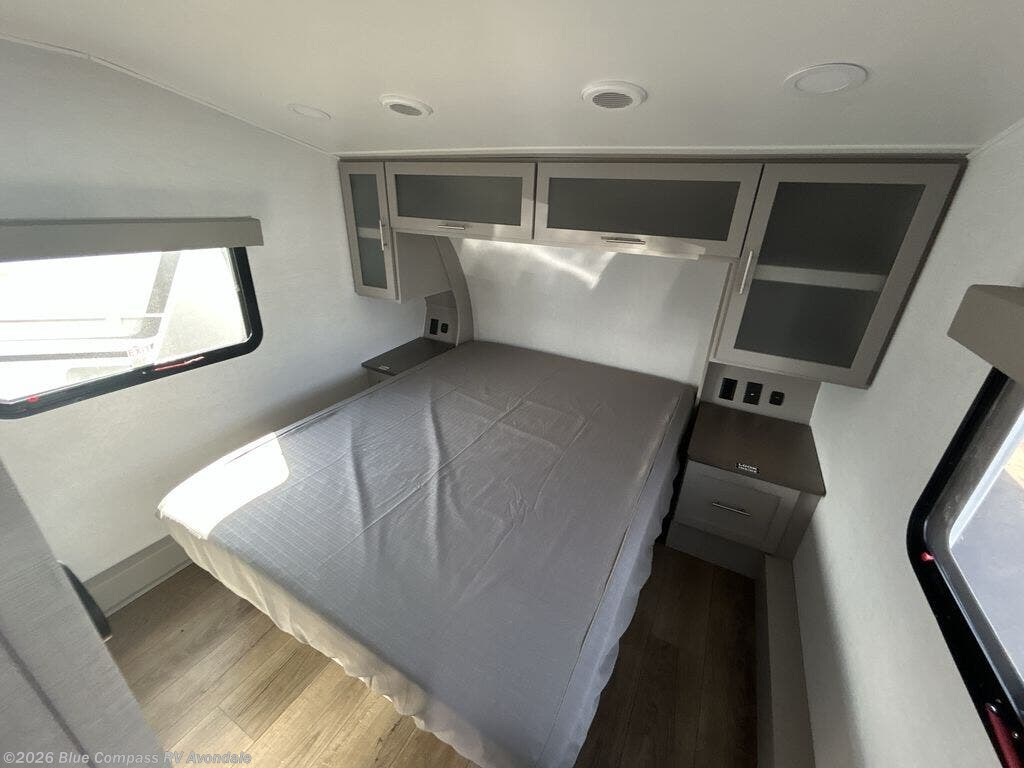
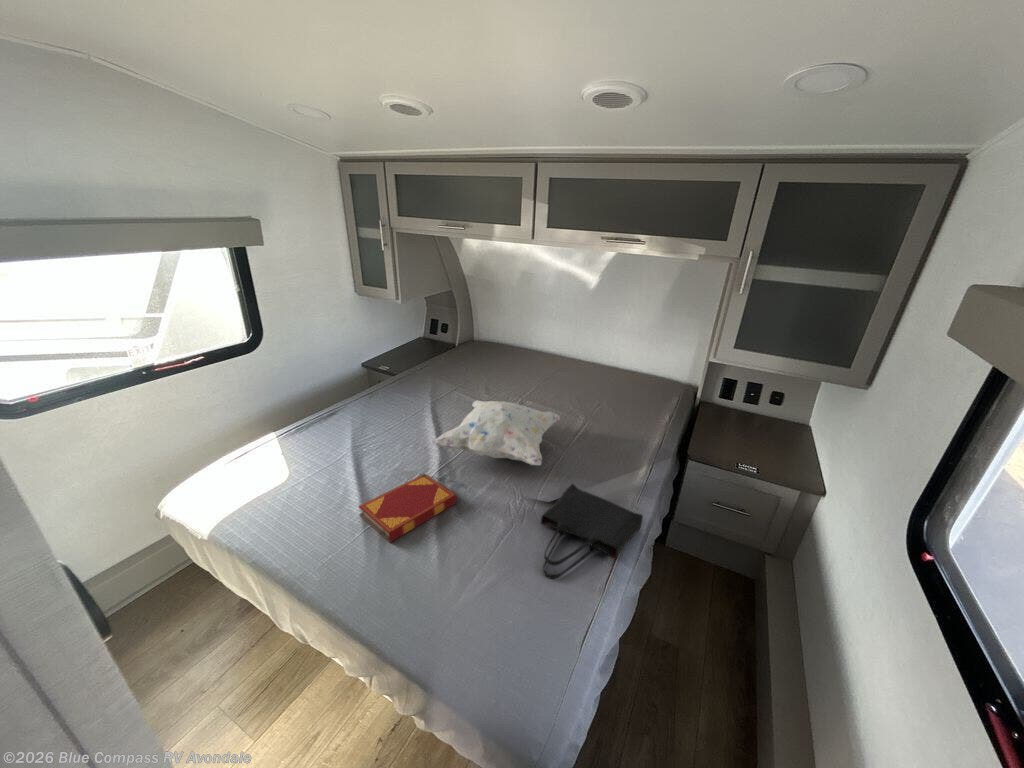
+ decorative pillow [430,399,561,466]
+ hardback book [357,473,458,543]
+ tote bag [540,483,644,580]
